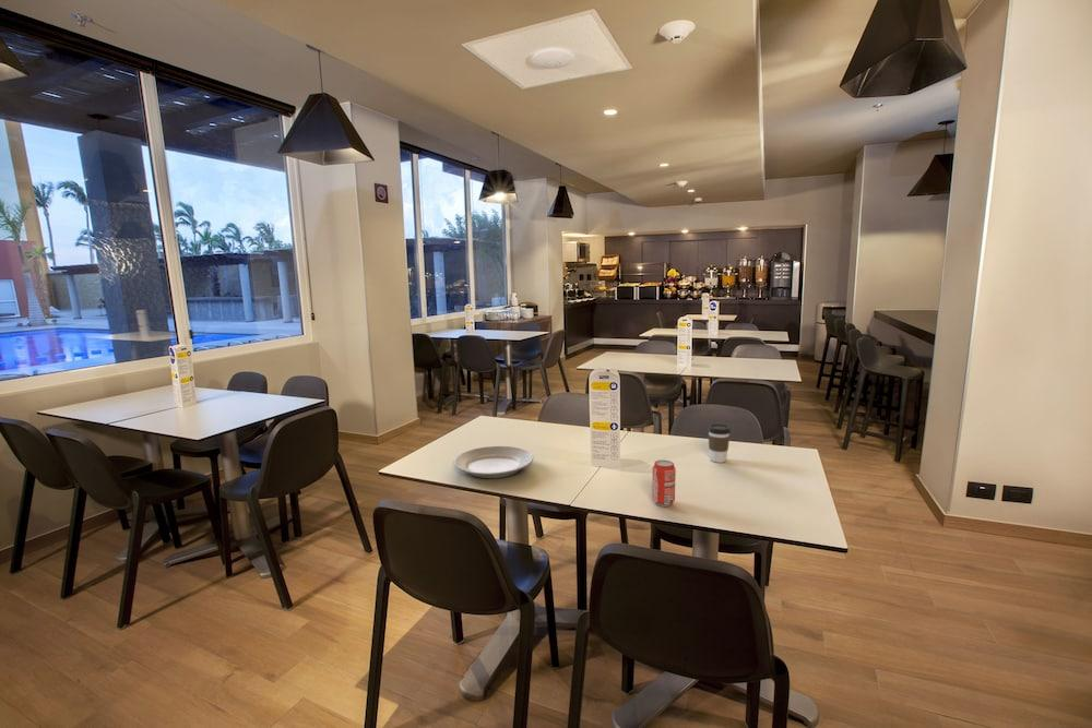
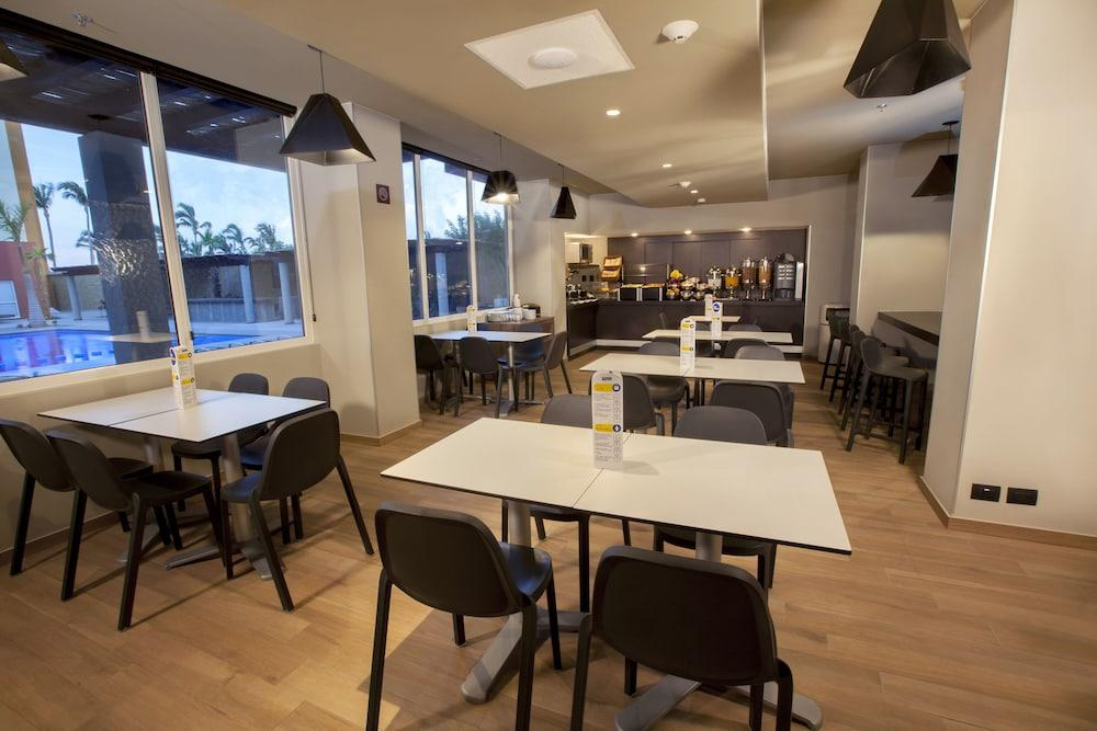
- beverage can [651,458,677,508]
- coffee cup [707,422,732,464]
- plate [453,445,534,479]
